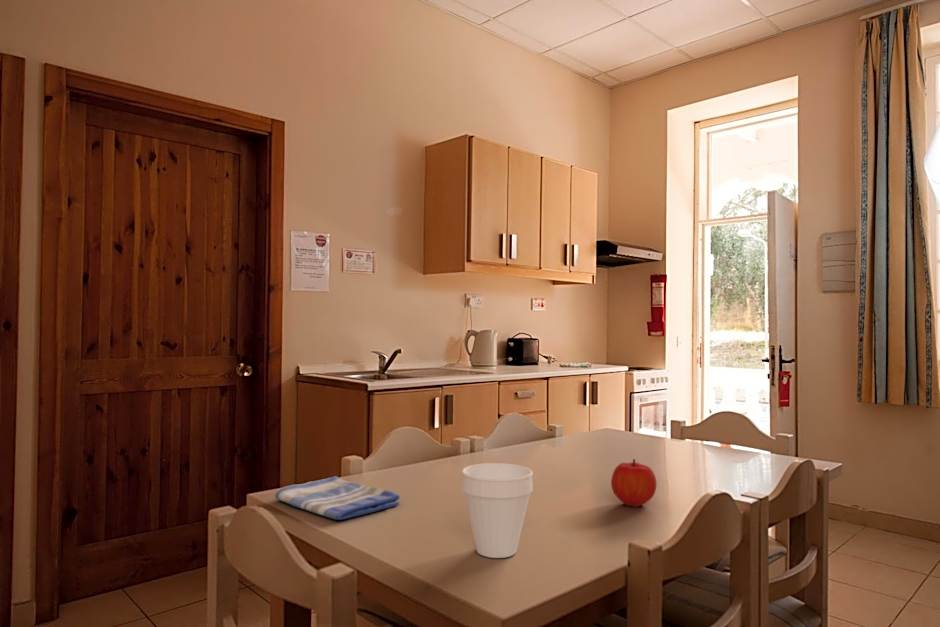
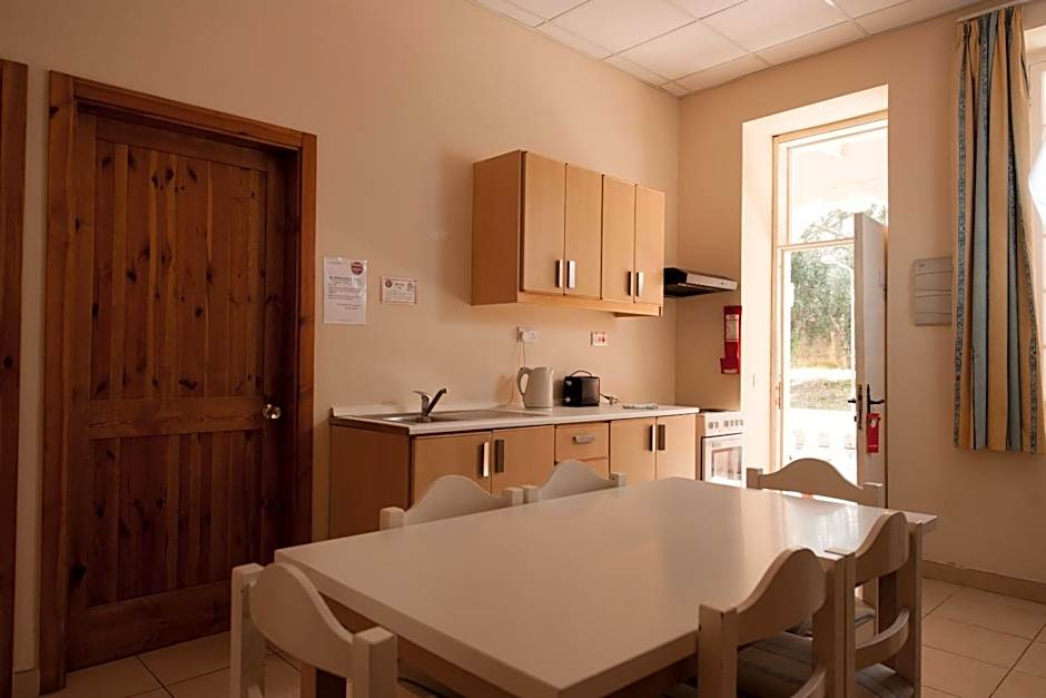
- dish towel [274,475,401,521]
- cup [460,462,534,559]
- fruit [610,458,658,508]
